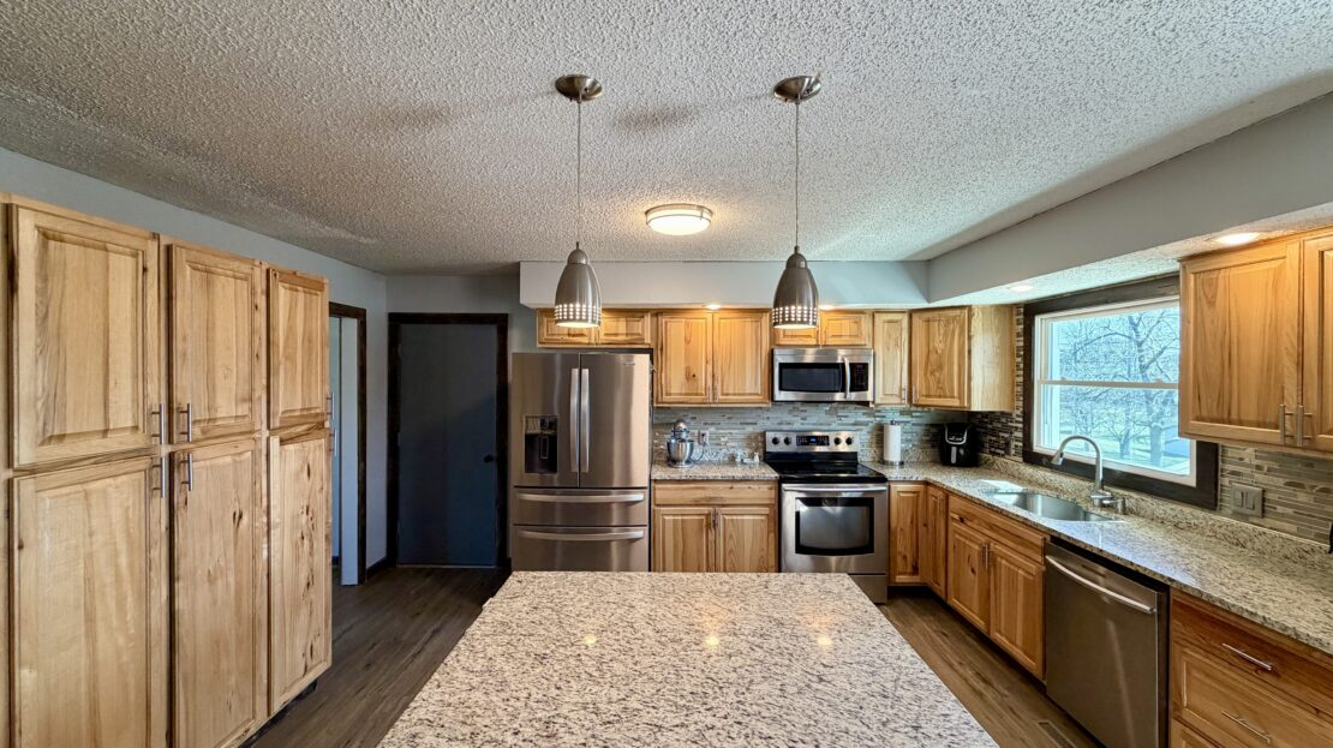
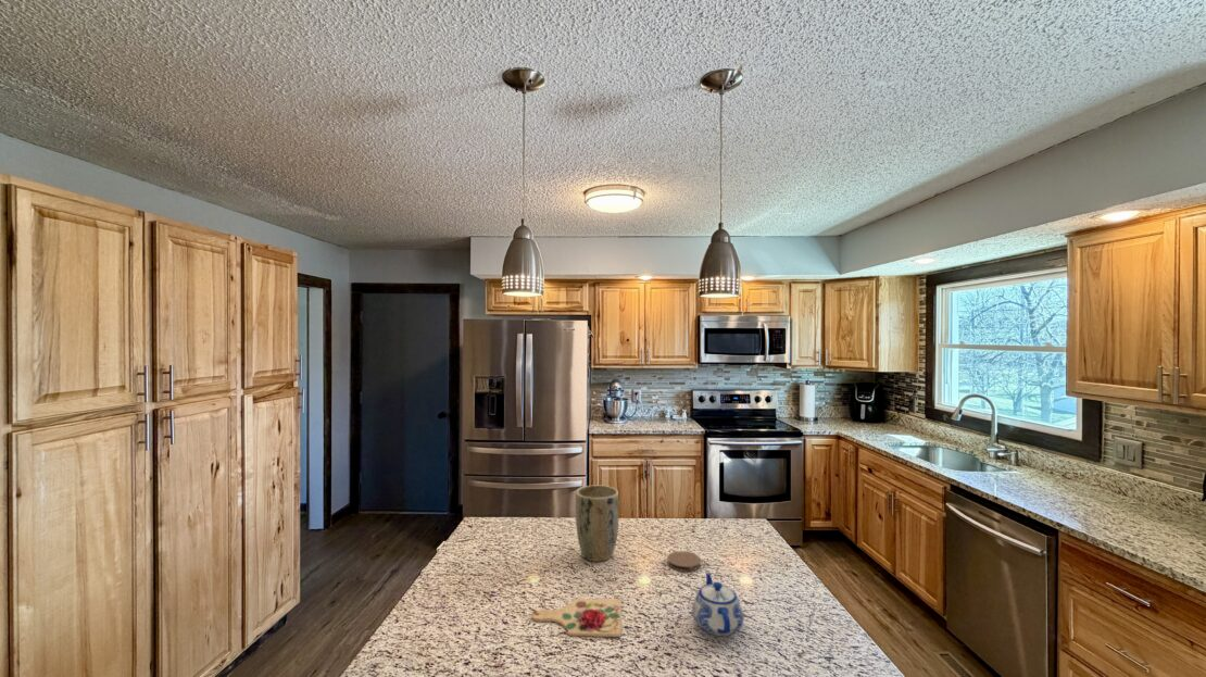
+ teapot [691,569,745,637]
+ cutting board [531,598,623,638]
+ coaster [666,550,702,573]
+ plant pot [575,484,620,563]
